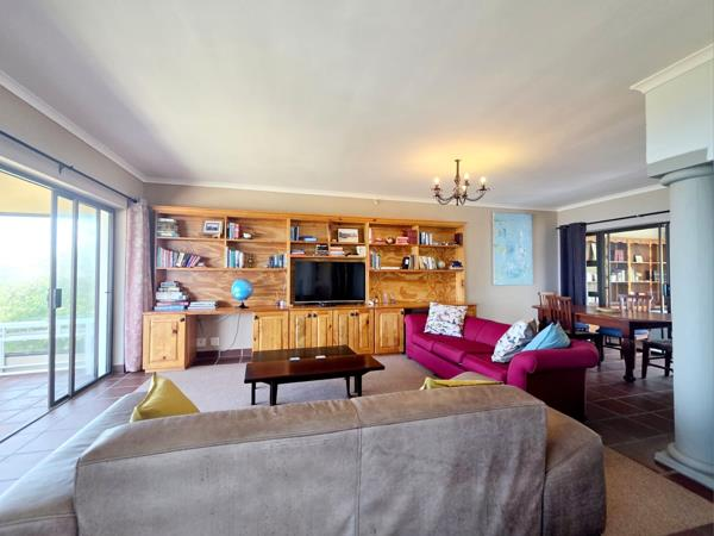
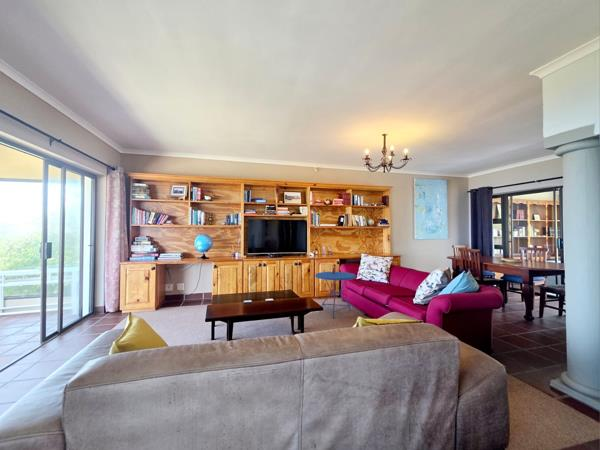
+ side table [314,263,357,320]
